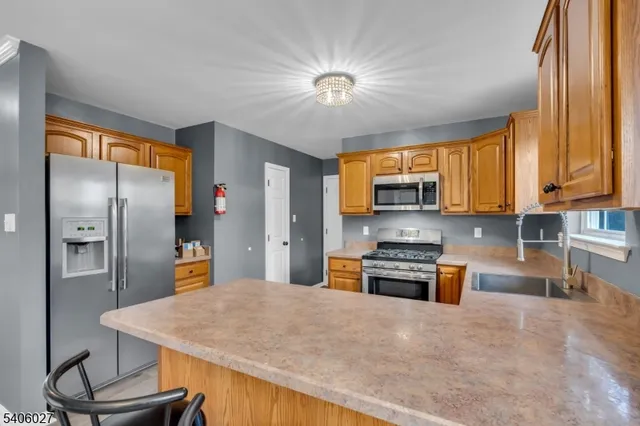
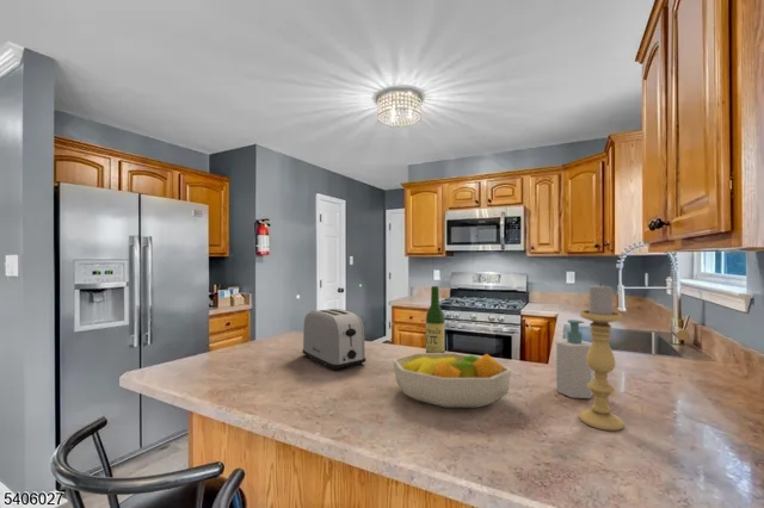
+ wine bottle [425,285,446,353]
+ fruit bowl [392,352,512,409]
+ toaster [302,308,366,371]
+ candle holder [578,281,626,432]
+ soap bottle [555,318,594,399]
